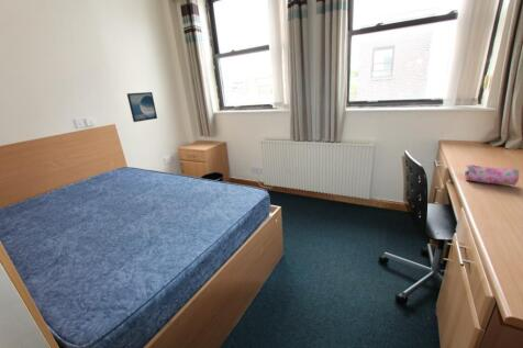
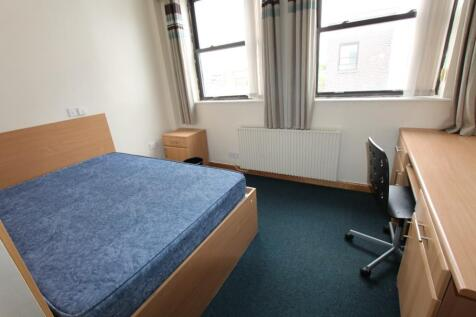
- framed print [126,91,158,123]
- pencil case [464,164,521,187]
